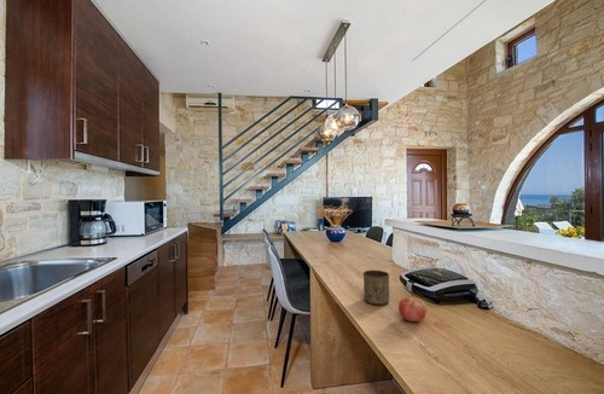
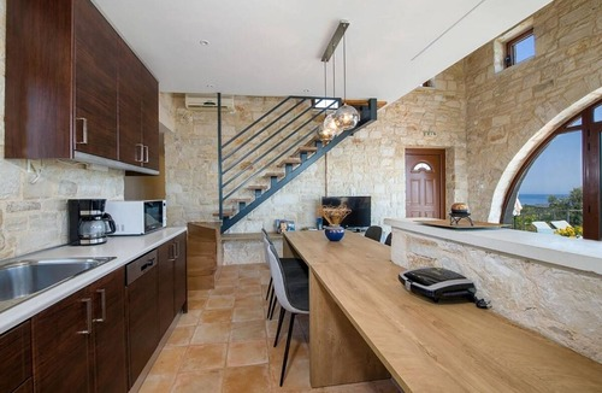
- fruit [397,296,428,323]
- cup [362,270,390,306]
